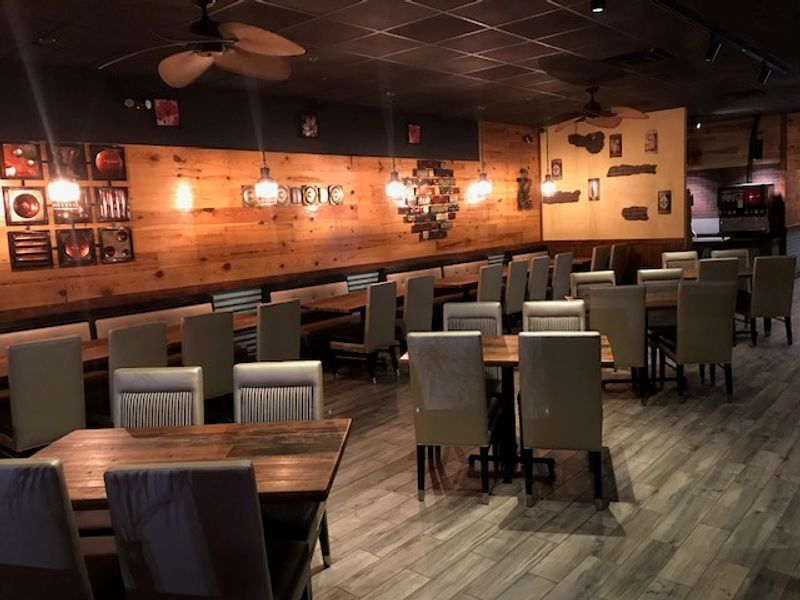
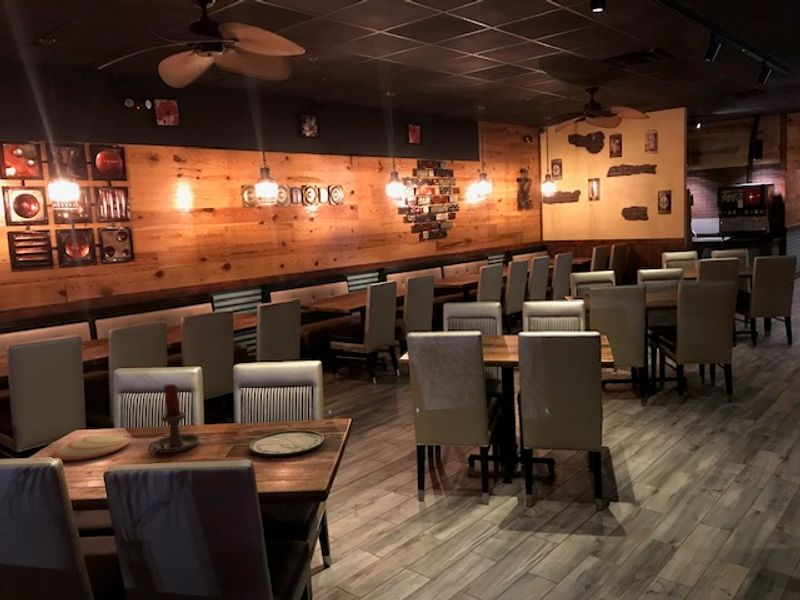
+ plate [249,429,325,458]
+ plate [51,434,131,462]
+ candle holder [147,384,200,455]
